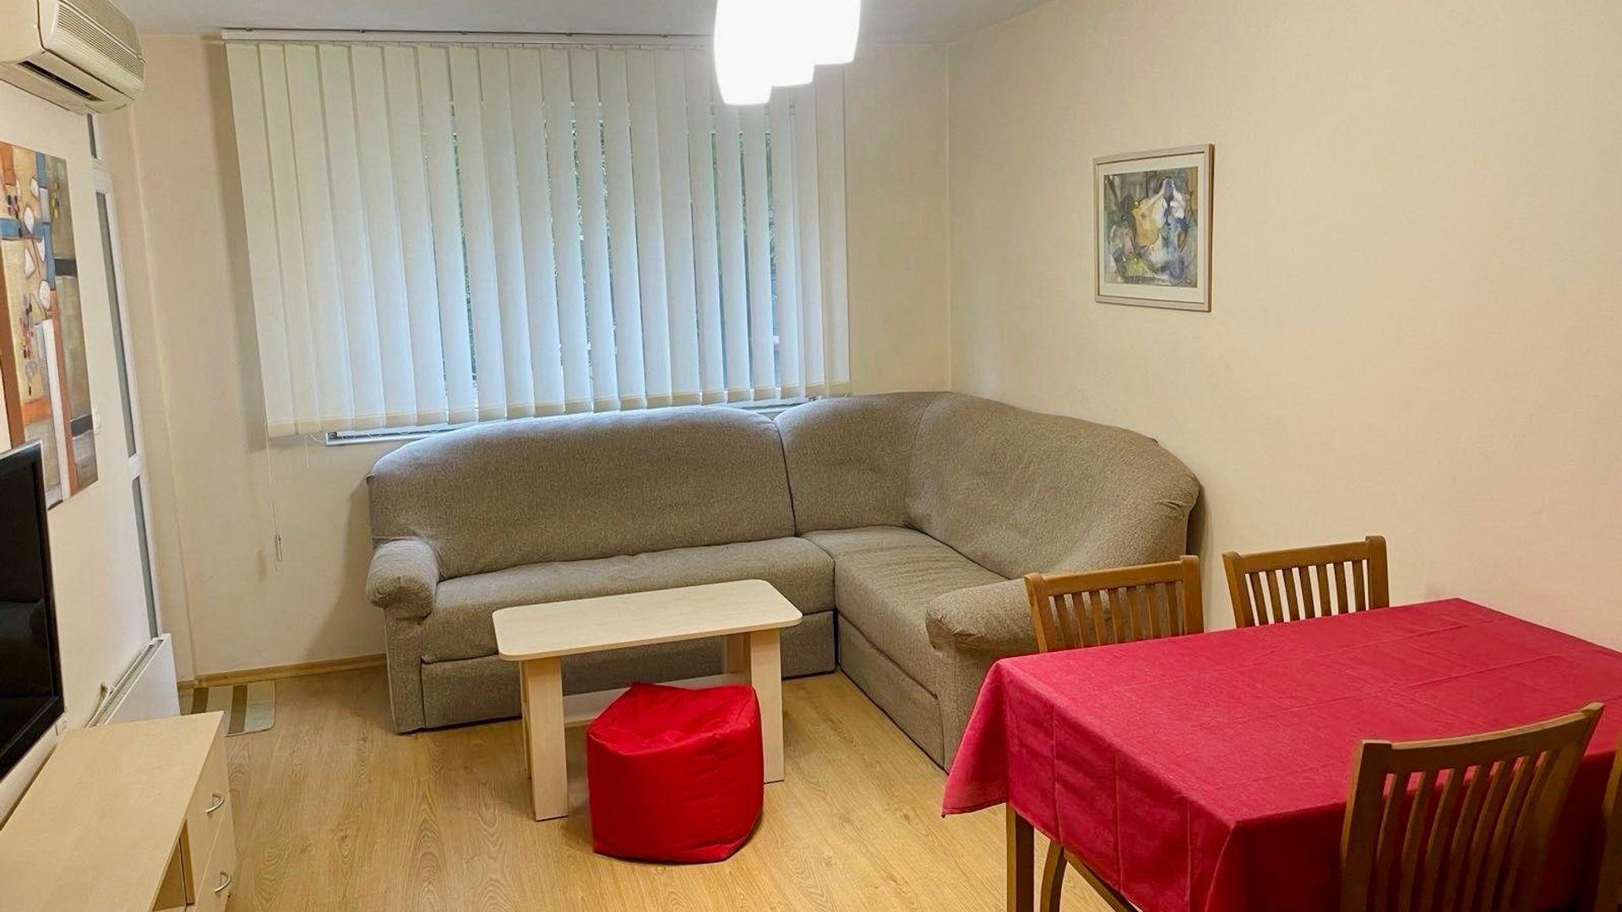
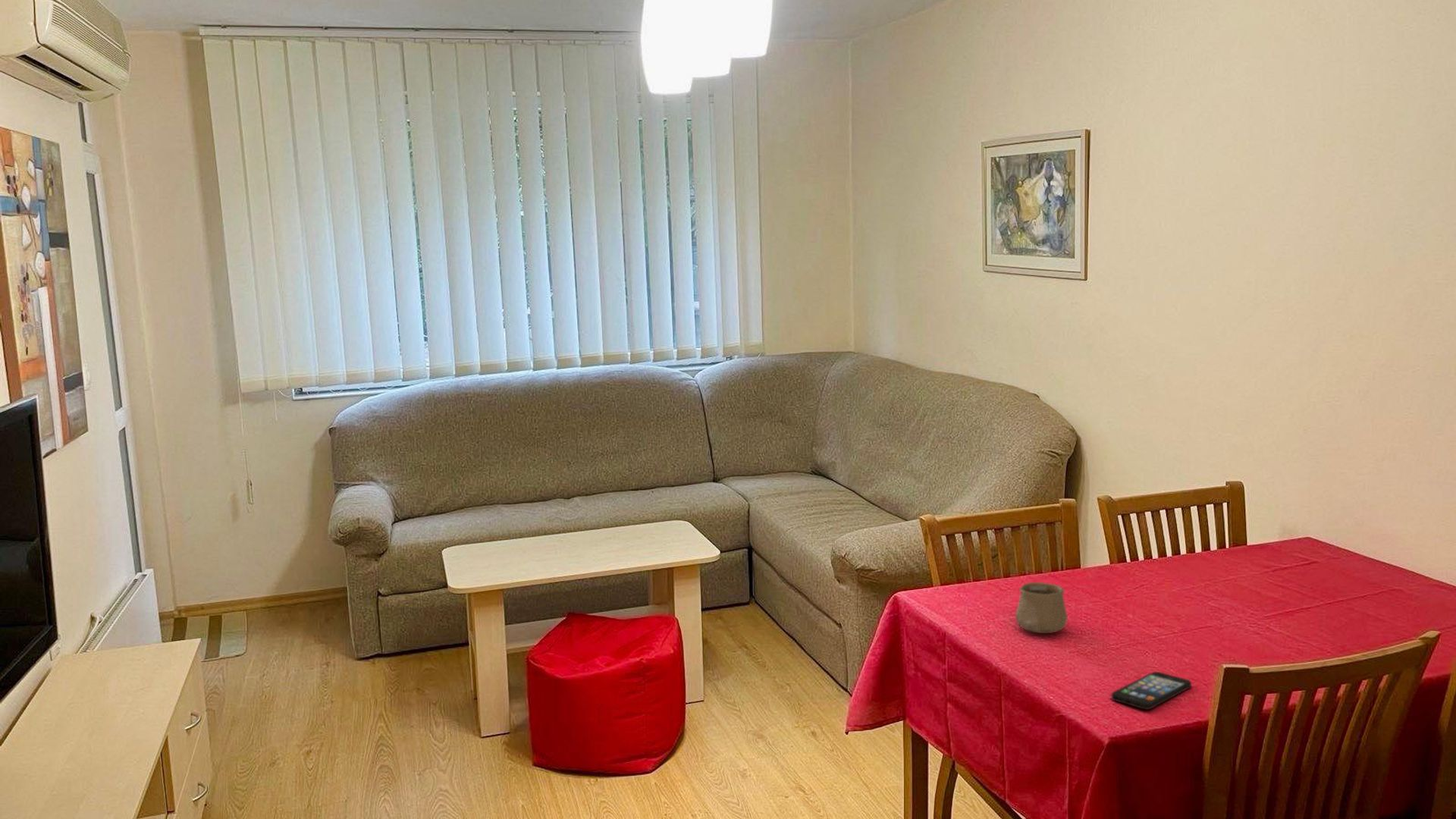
+ cup [1015,582,1068,634]
+ smartphone [1111,671,1192,710]
